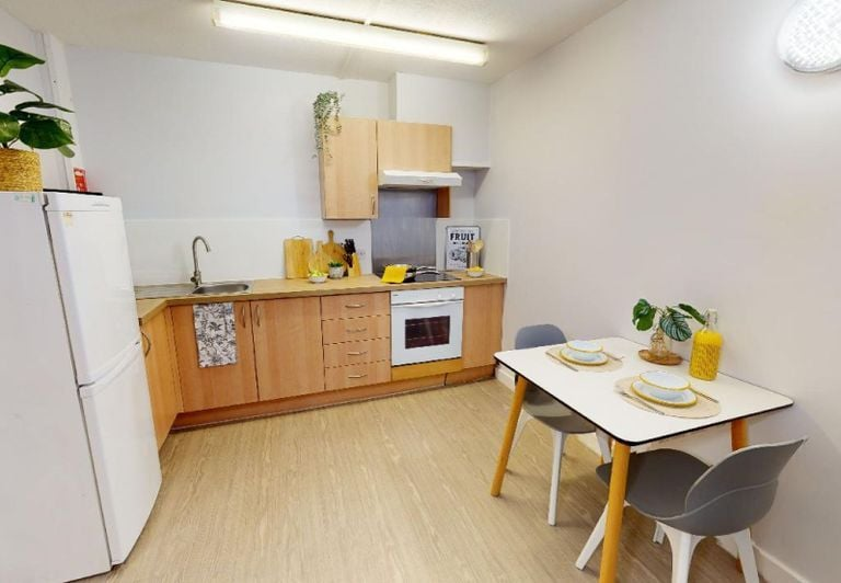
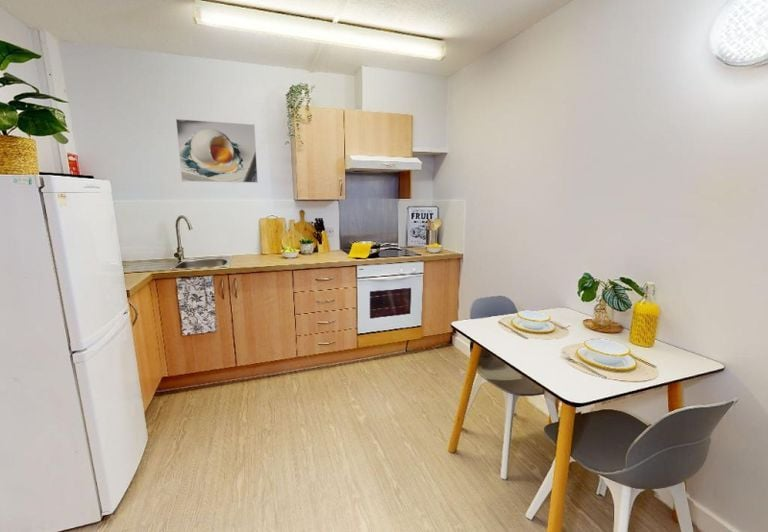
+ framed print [175,118,259,184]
